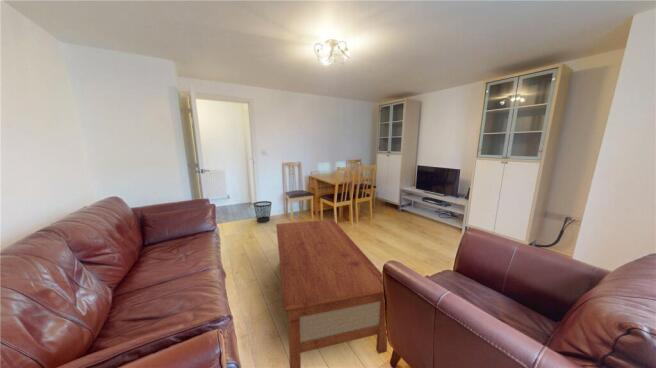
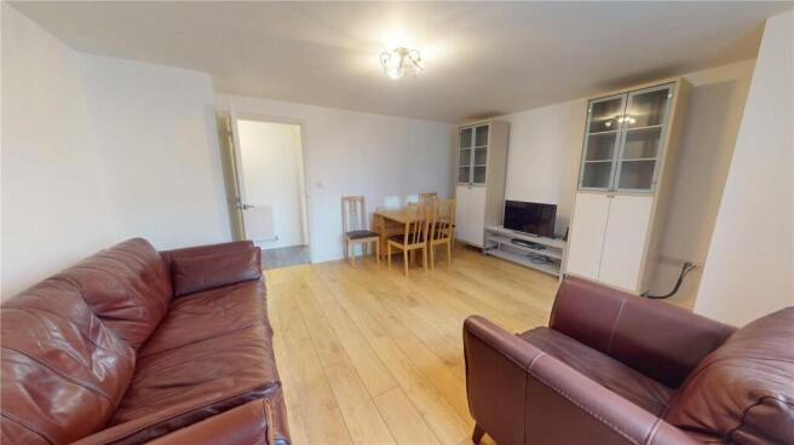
- coffee table [275,218,388,368]
- wastebasket [253,200,273,223]
